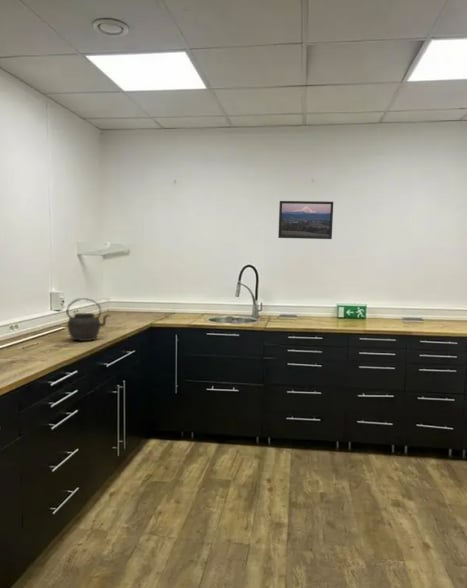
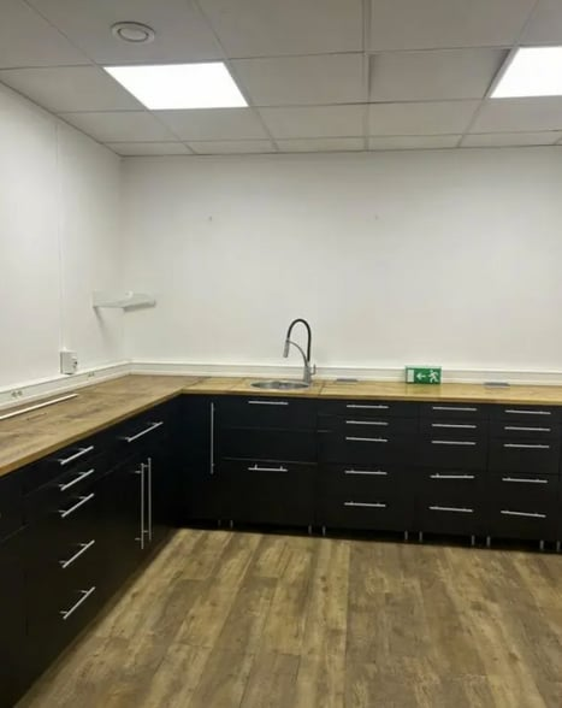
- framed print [277,200,334,240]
- kettle [65,297,111,342]
